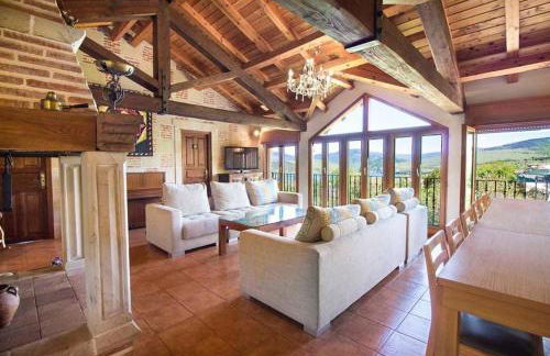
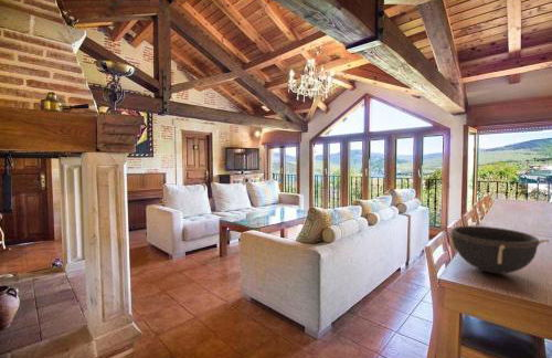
+ bowl [442,225,551,275]
